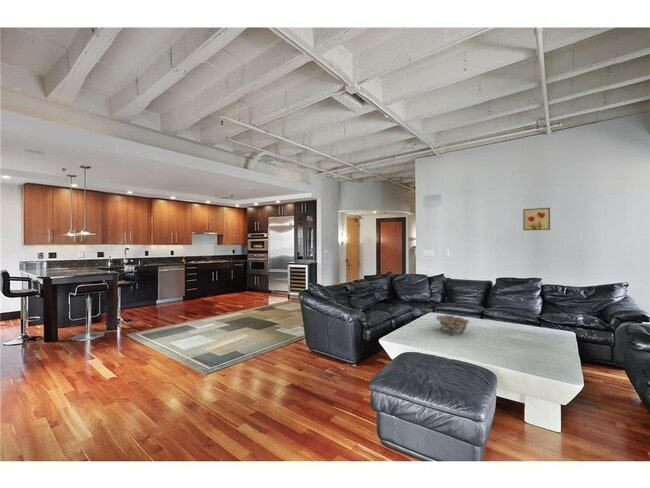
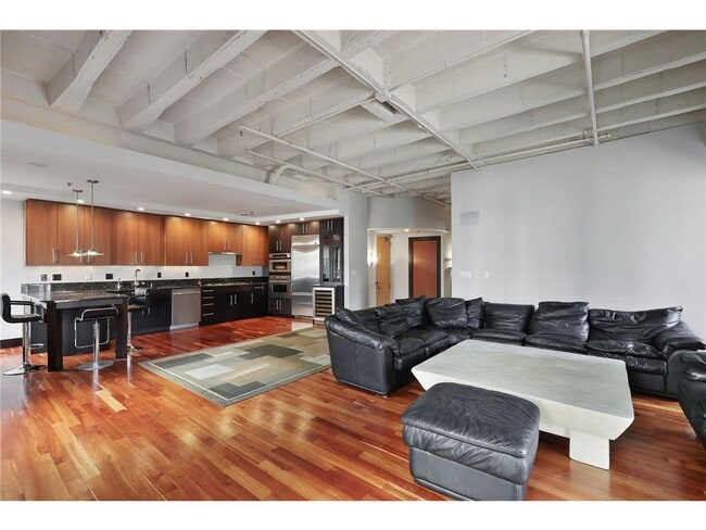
- wall art [522,207,551,231]
- decorative bowl [435,314,471,337]
